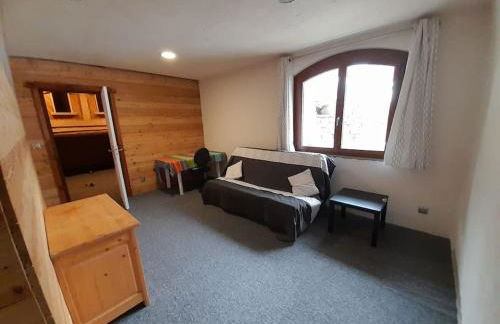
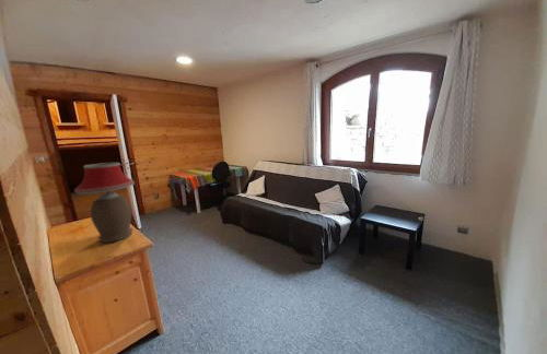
+ table lamp [73,162,136,244]
